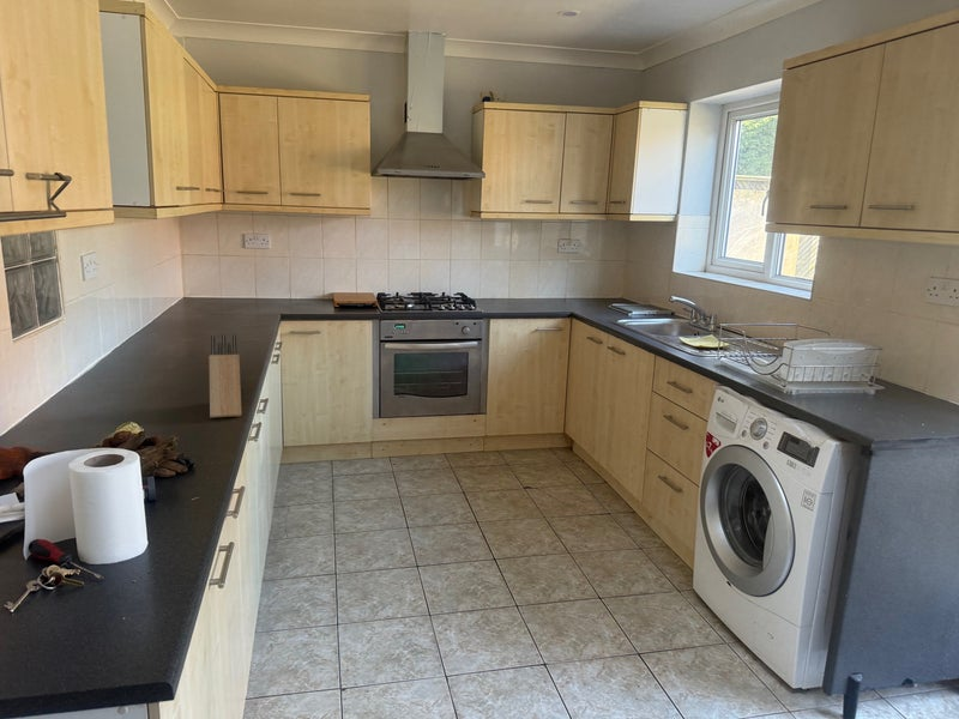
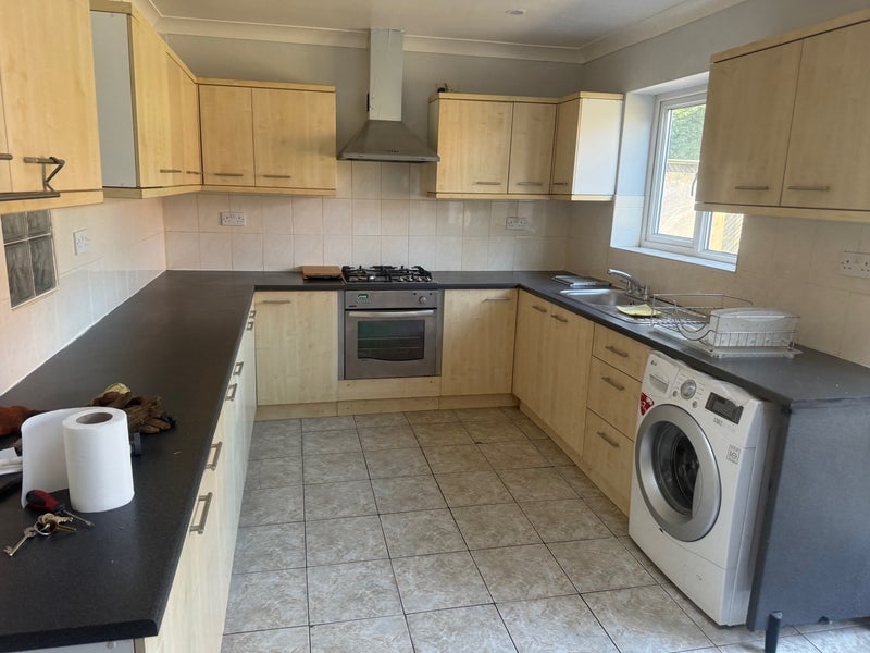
- knife block [209,333,242,419]
